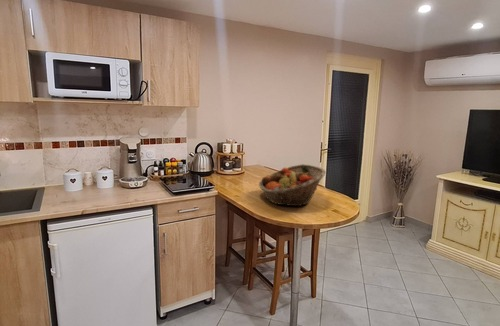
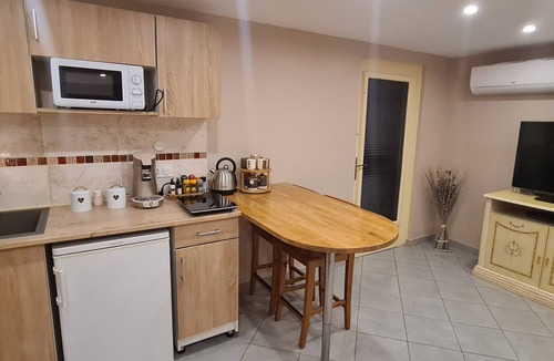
- fruit basket [258,163,327,207]
